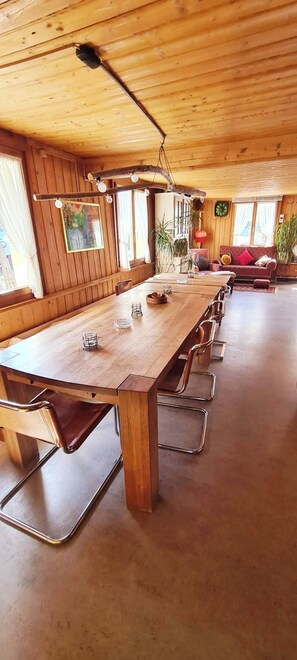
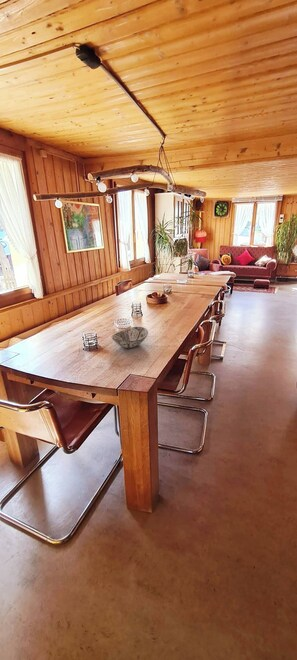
+ decorative bowl [110,326,149,349]
